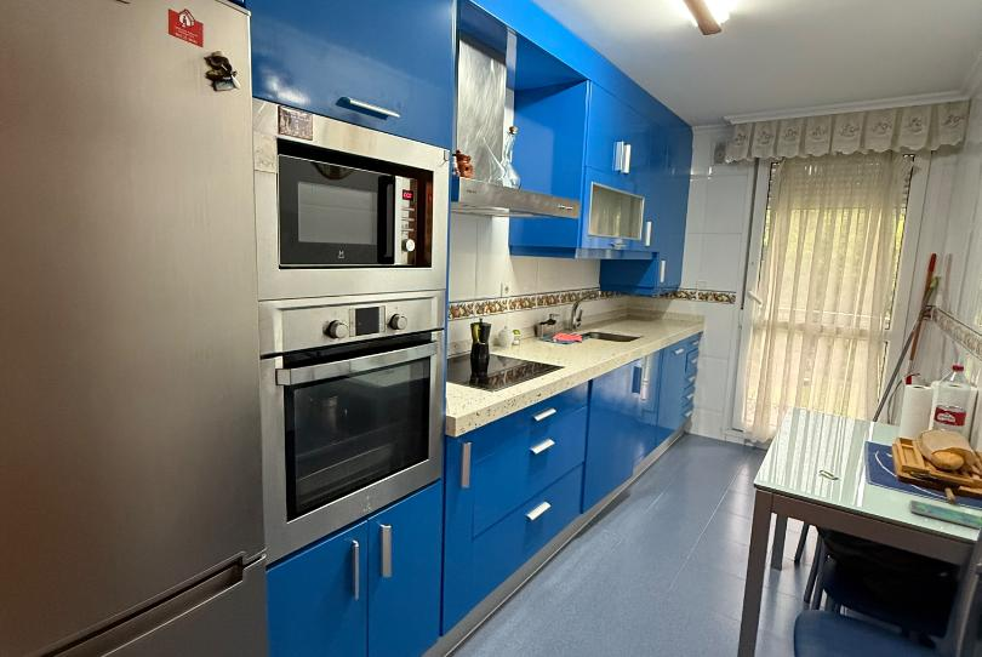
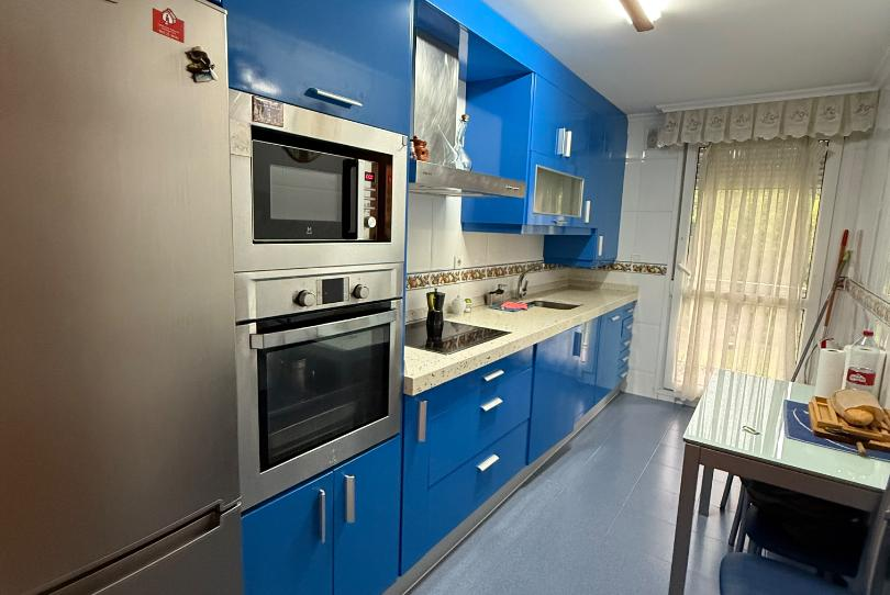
- smartphone [908,499,982,530]
